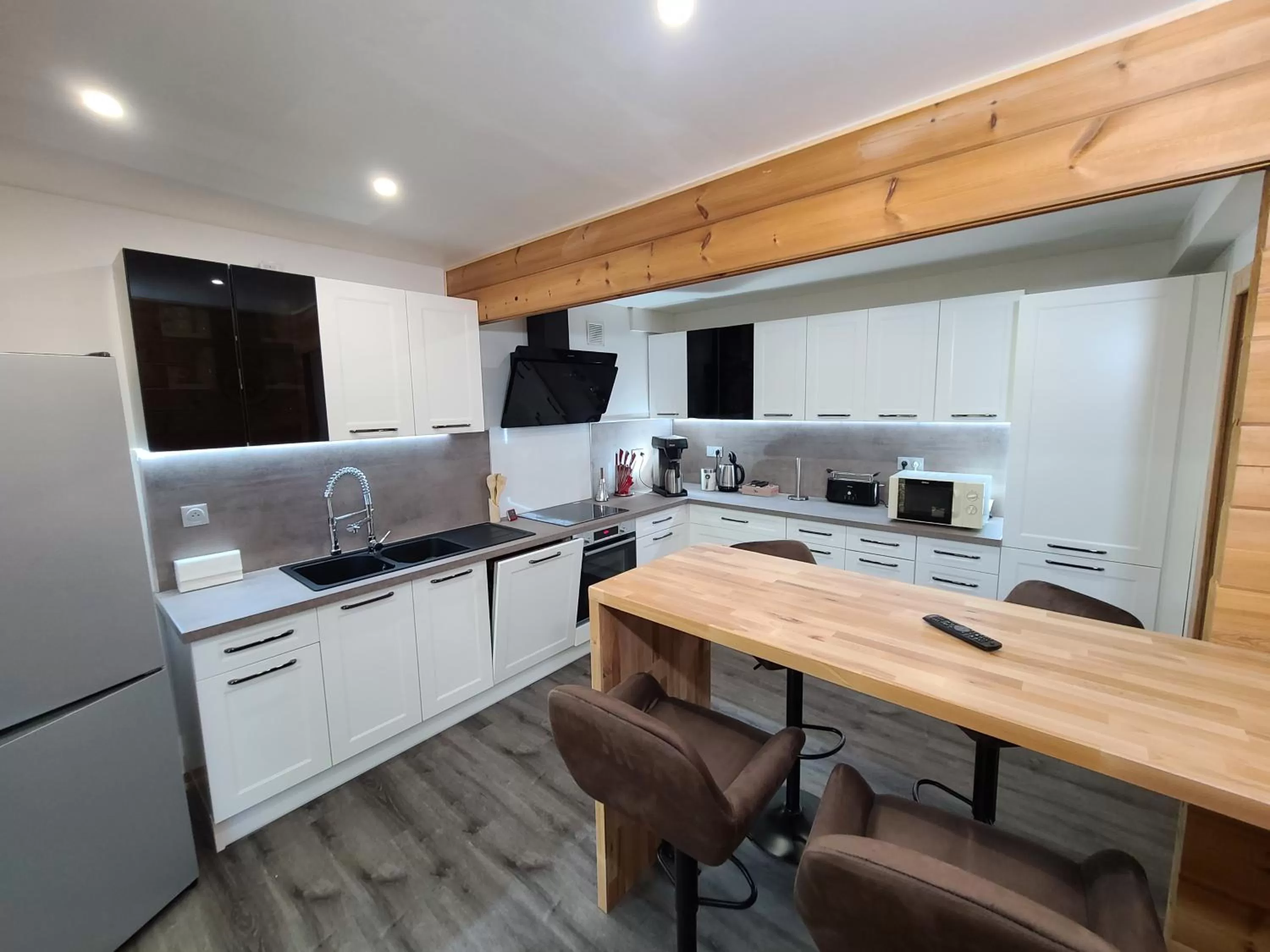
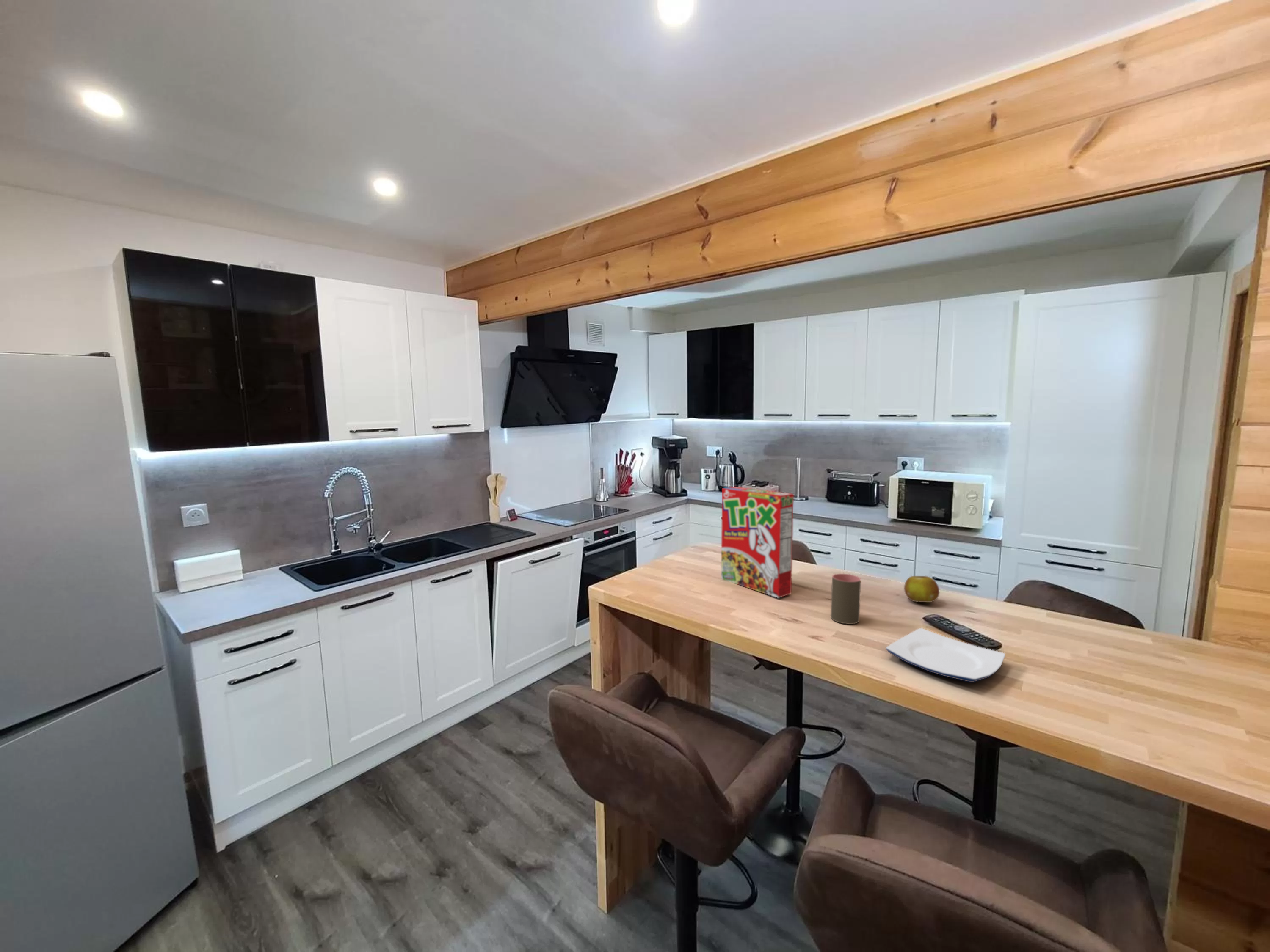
+ fruit [904,575,940,603]
+ plate [885,628,1006,682]
+ cereal box [721,486,794,598]
+ cup [830,573,861,625]
